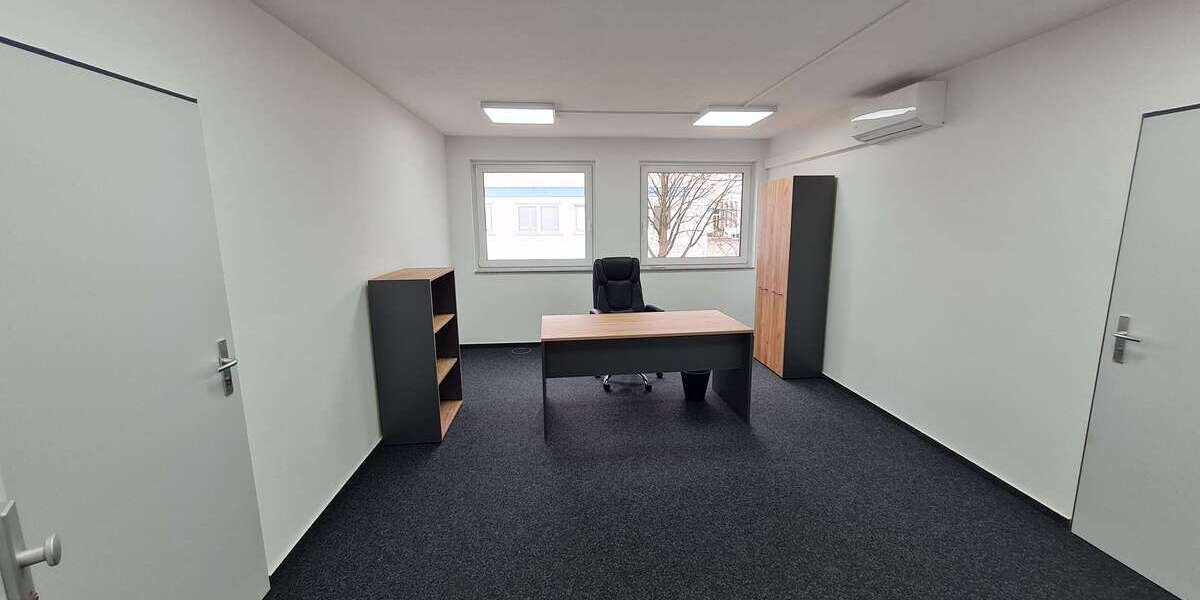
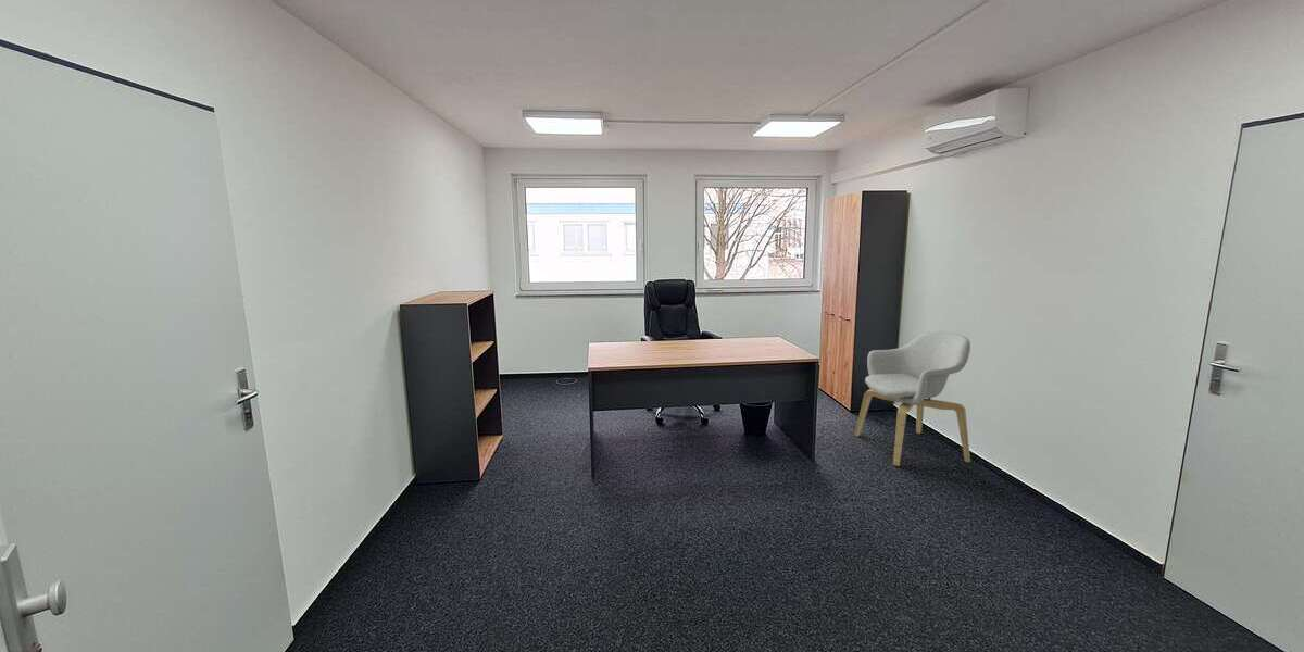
+ armchair [853,330,971,467]
